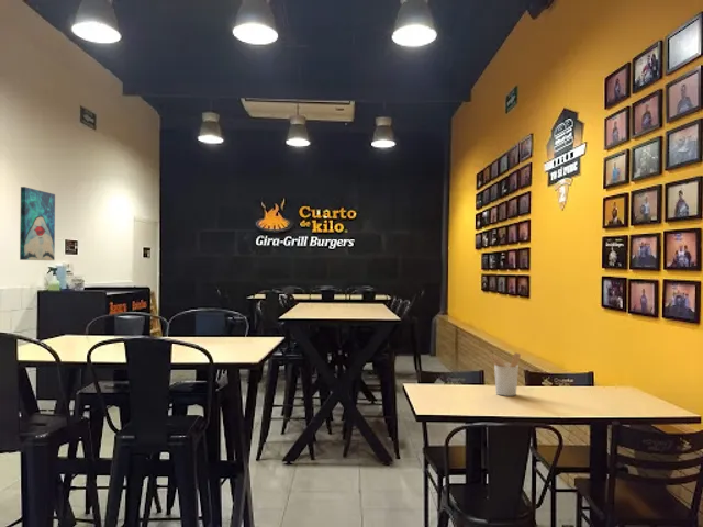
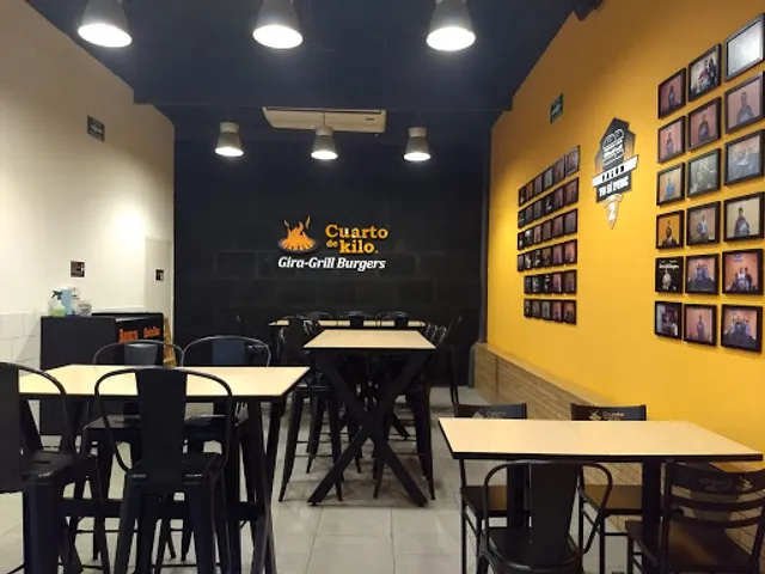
- wall art [19,186,56,261]
- utensil holder [488,351,522,397]
